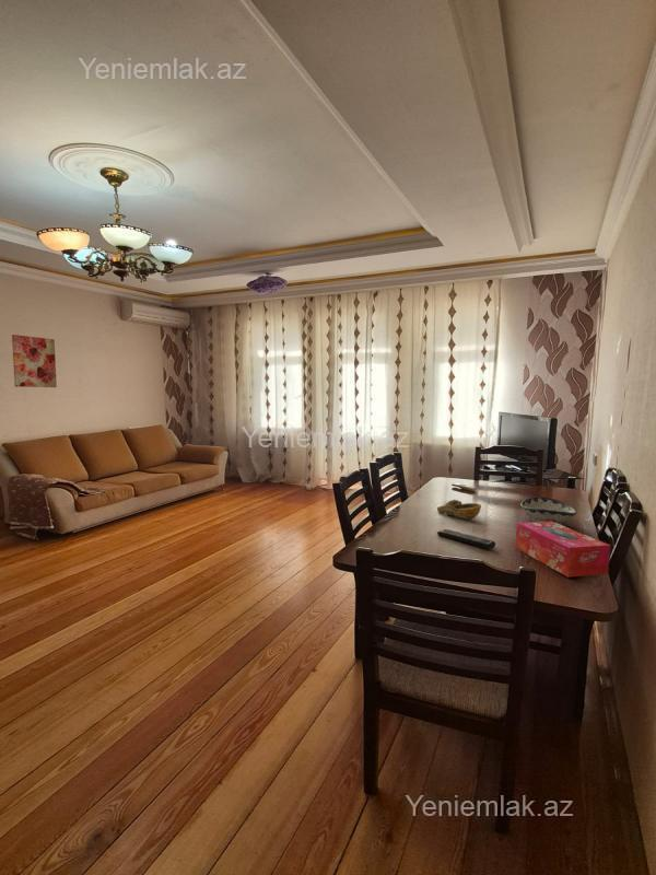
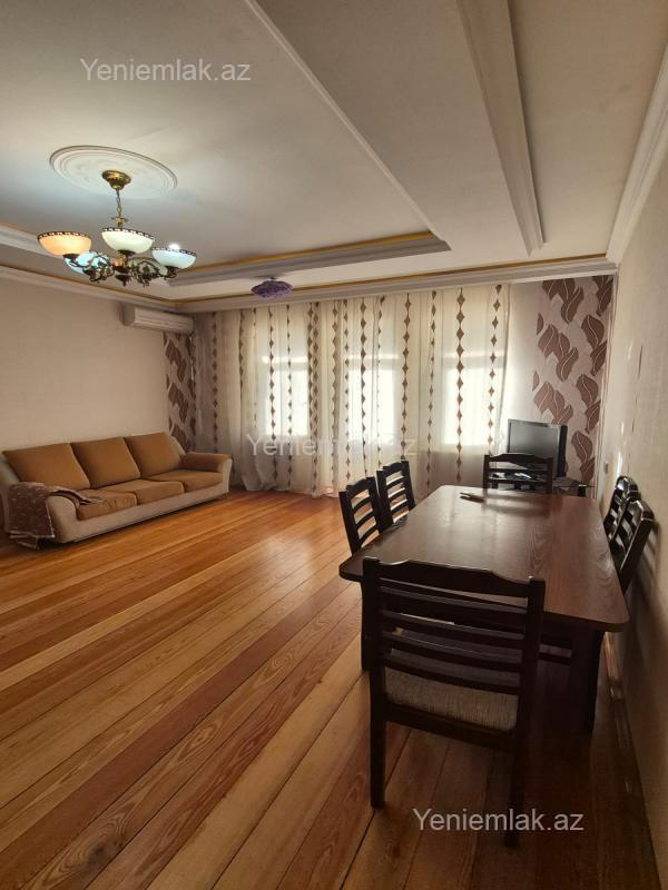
- tissue box [515,521,611,578]
- decorative bowl [436,499,482,521]
- remote control [436,528,496,550]
- decorative bowl [519,495,578,525]
- wall art [11,334,58,388]
